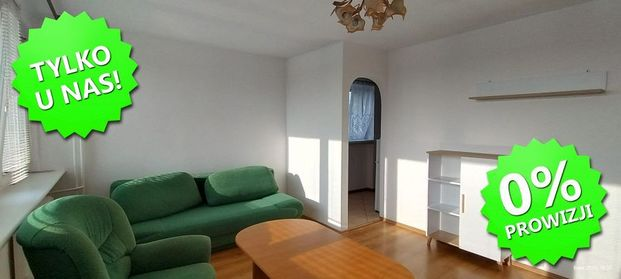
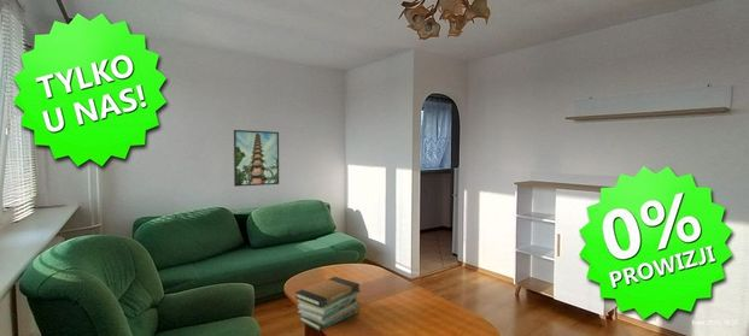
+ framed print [233,129,280,188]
+ book stack [294,276,361,332]
